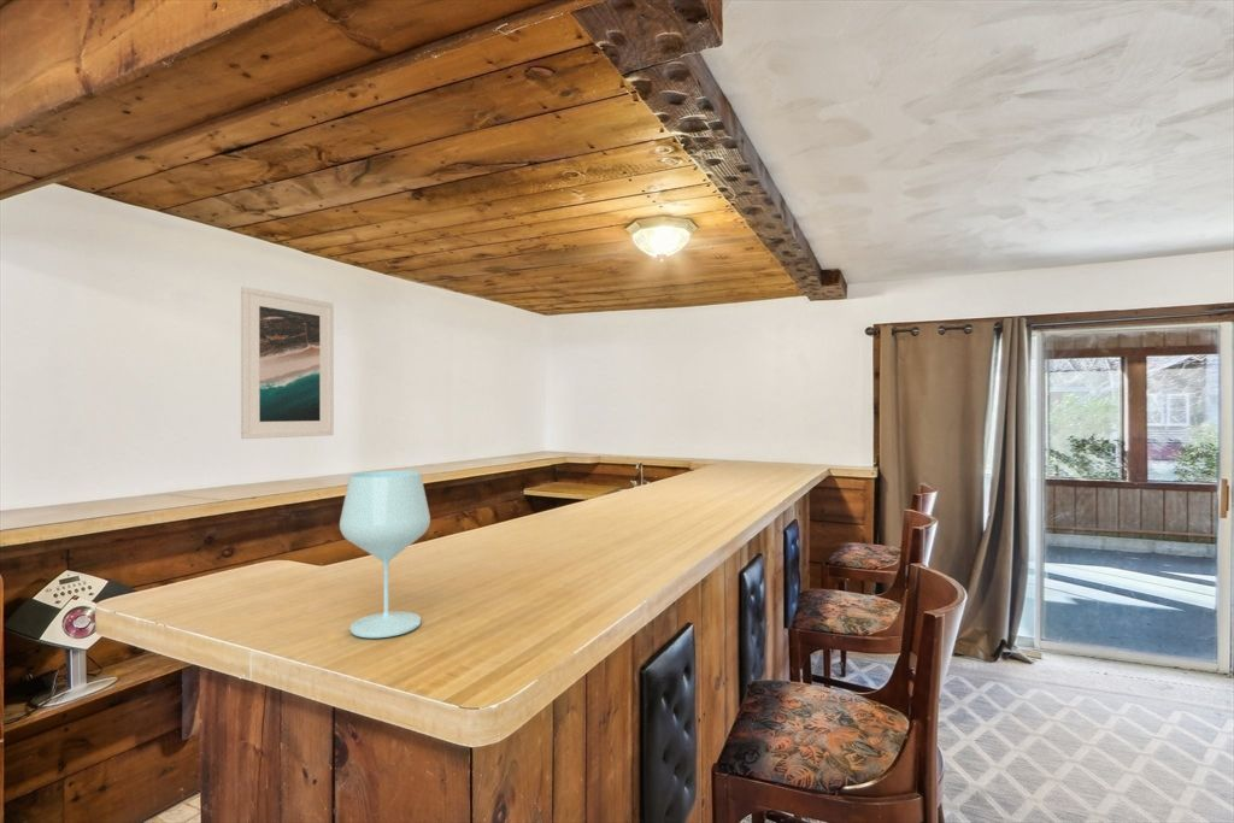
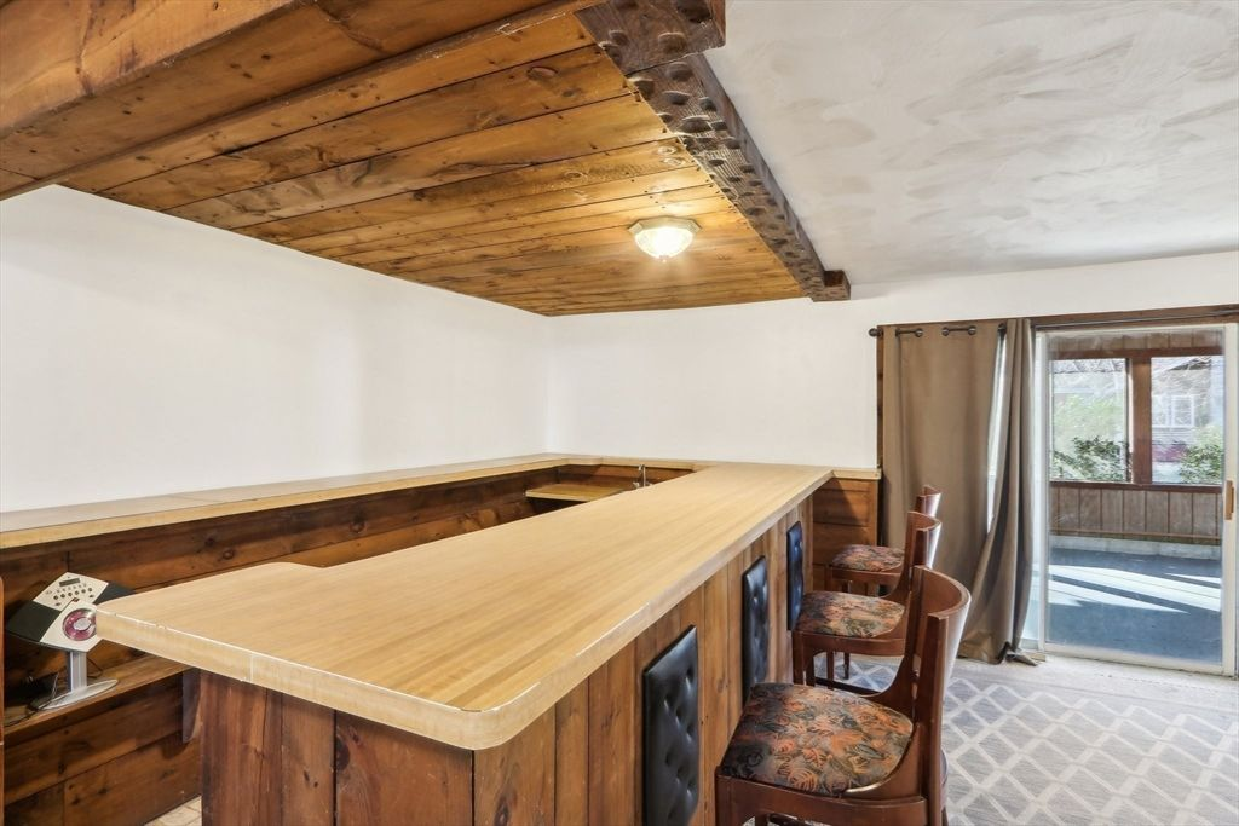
- wine glass [339,470,431,639]
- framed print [240,286,335,440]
